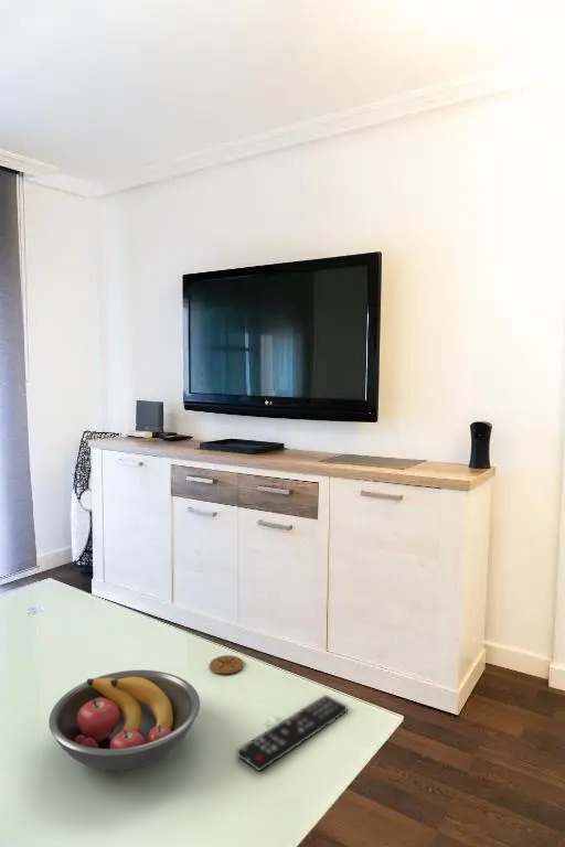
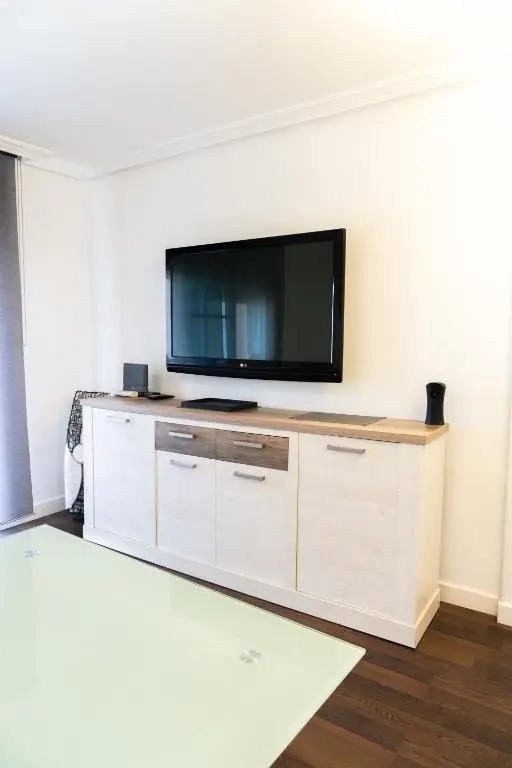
- coaster [209,654,245,675]
- remote control [236,694,349,773]
- fruit bowl [47,668,201,772]
